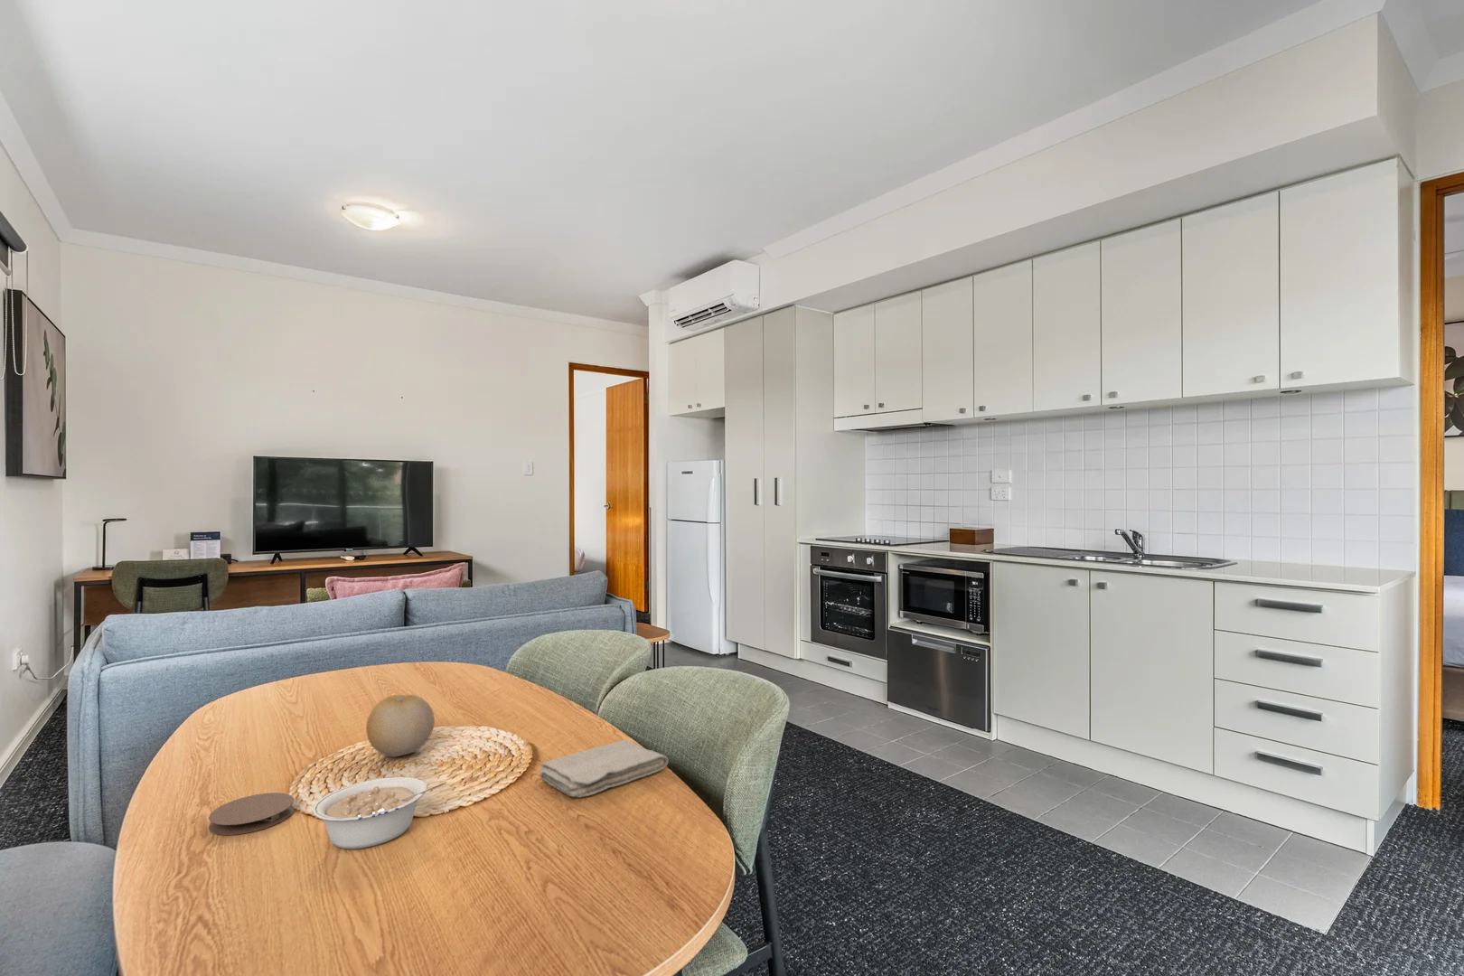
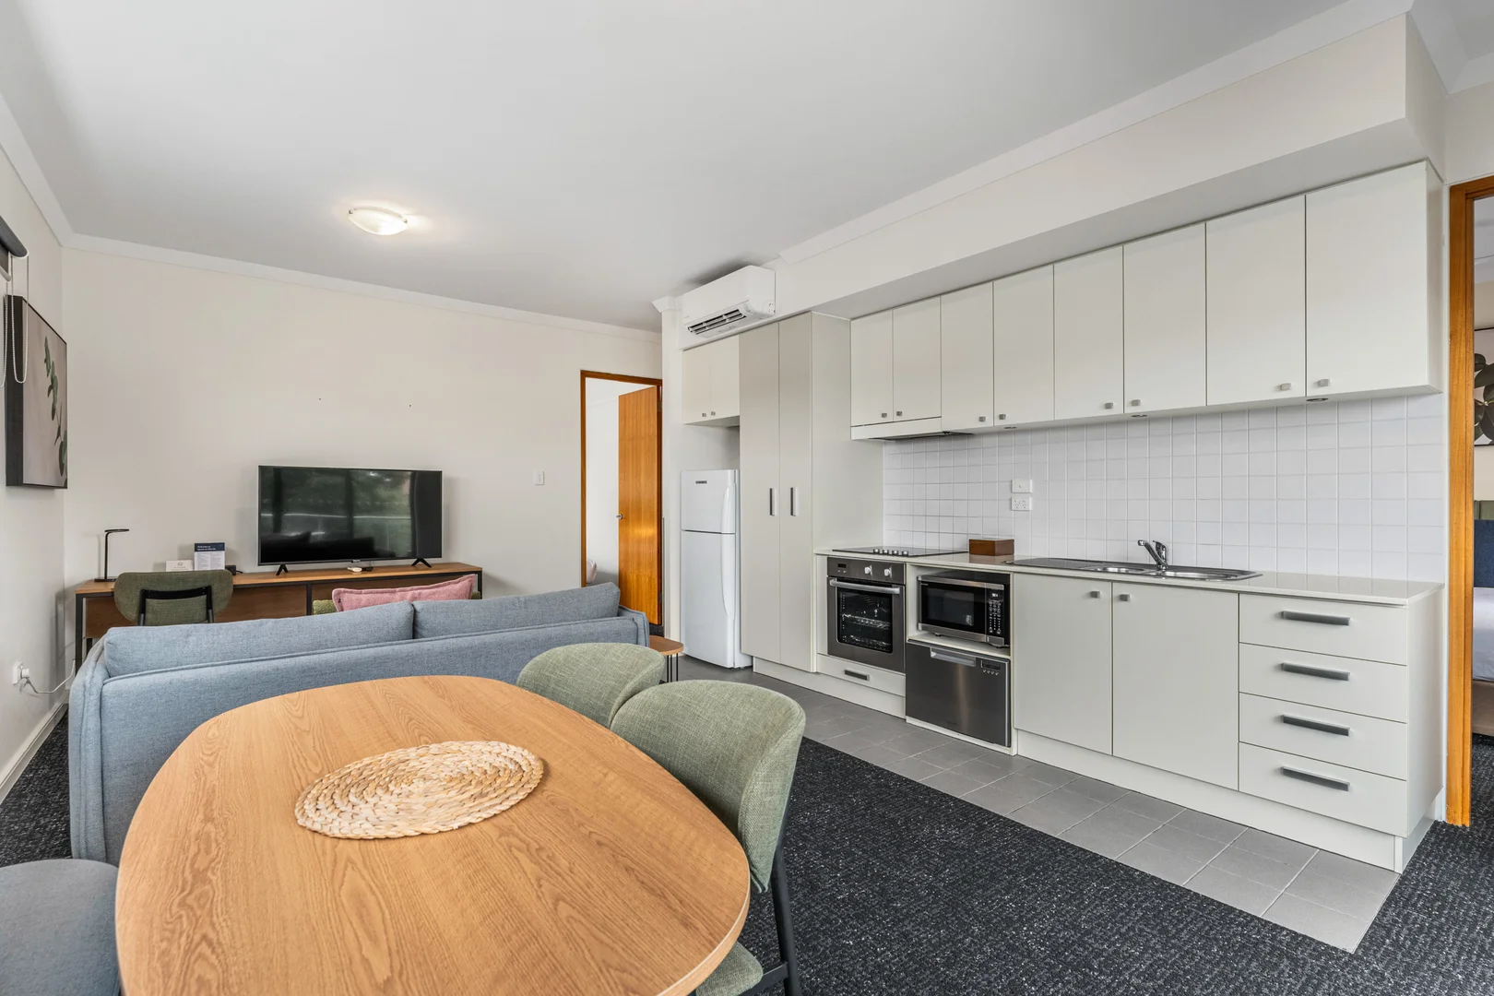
- washcloth [538,740,670,798]
- fruit [365,694,436,758]
- legume [312,777,448,850]
- coaster [208,792,294,835]
